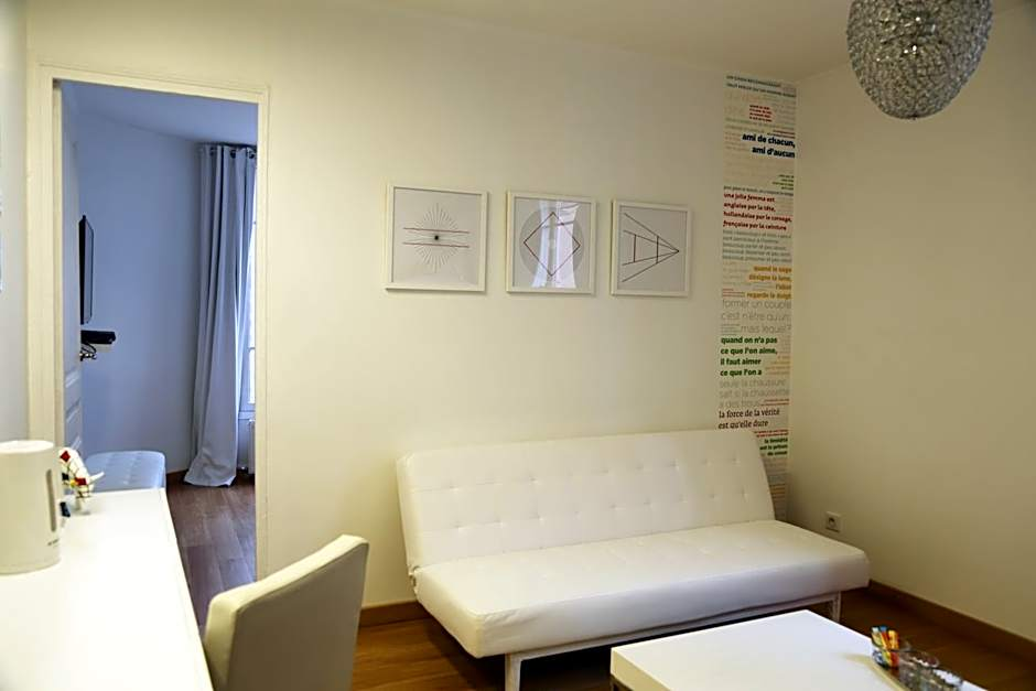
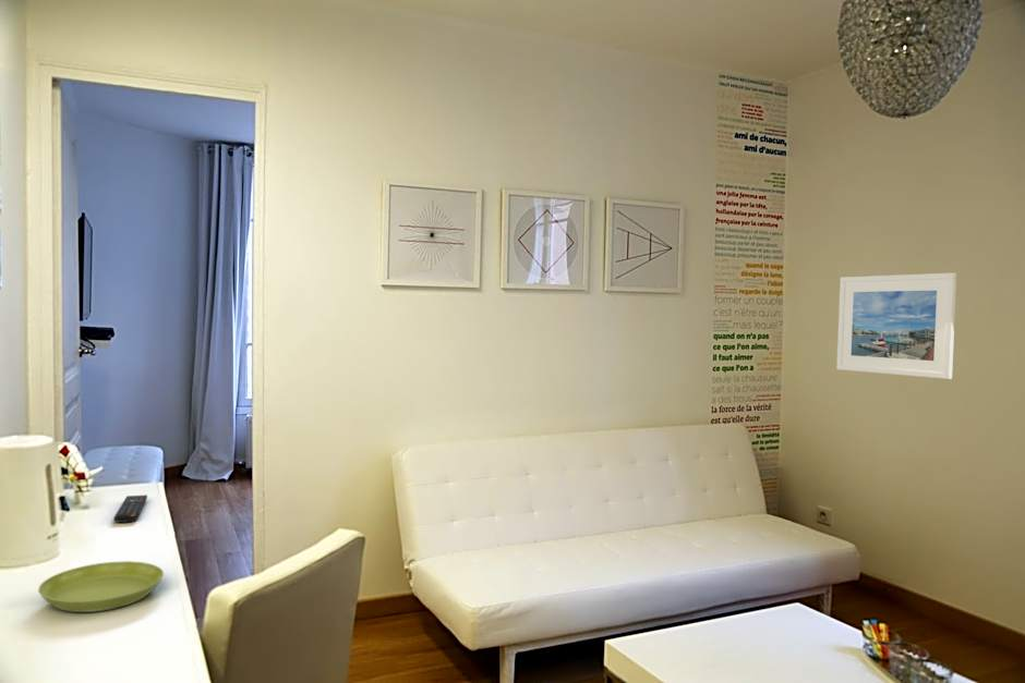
+ saucer [37,560,165,613]
+ remote control [112,493,148,524]
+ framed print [835,271,957,380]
